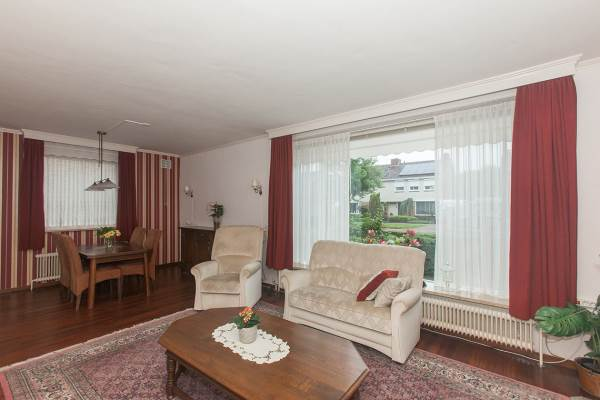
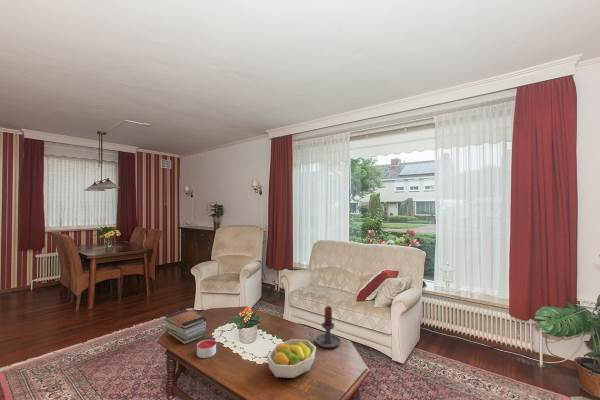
+ candle [196,339,217,359]
+ candle holder [308,305,342,349]
+ book stack [164,308,207,345]
+ fruit bowl [267,338,317,379]
